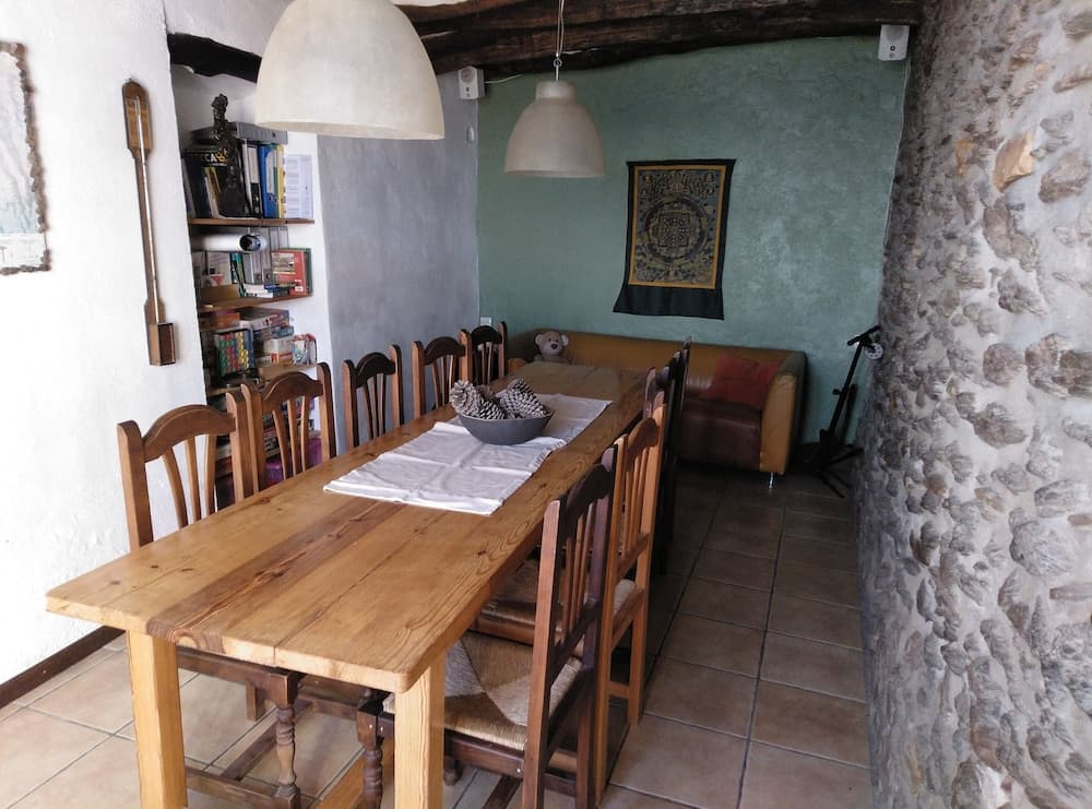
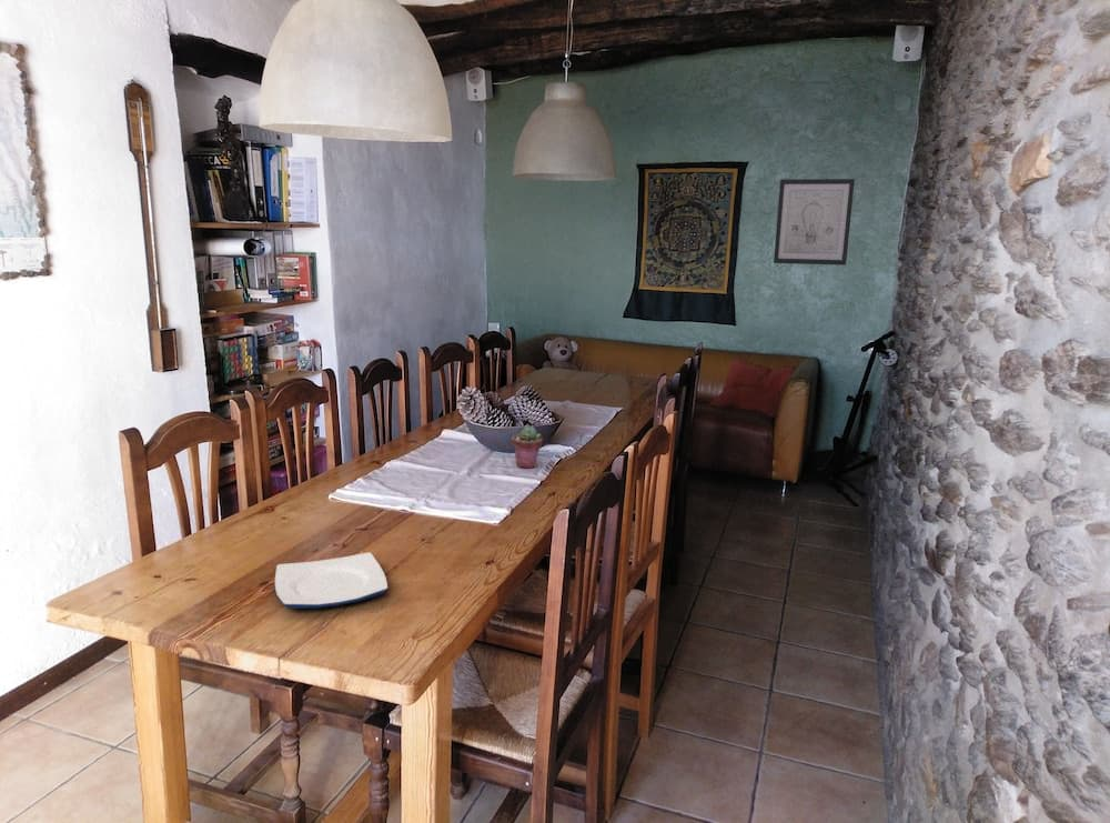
+ wall art [773,178,856,267]
+ plate [274,551,389,610]
+ potted succulent [511,425,544,469]
